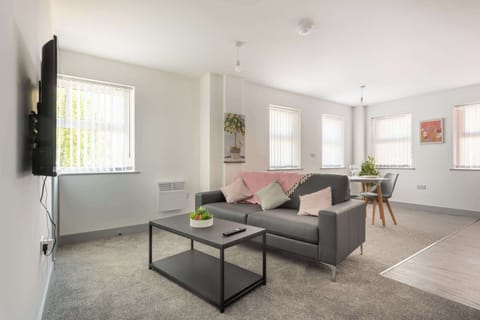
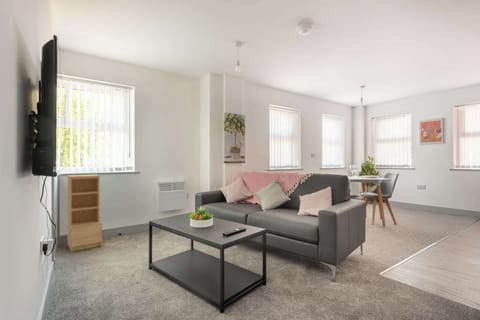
+ bookshelf [66,174,103,253]
